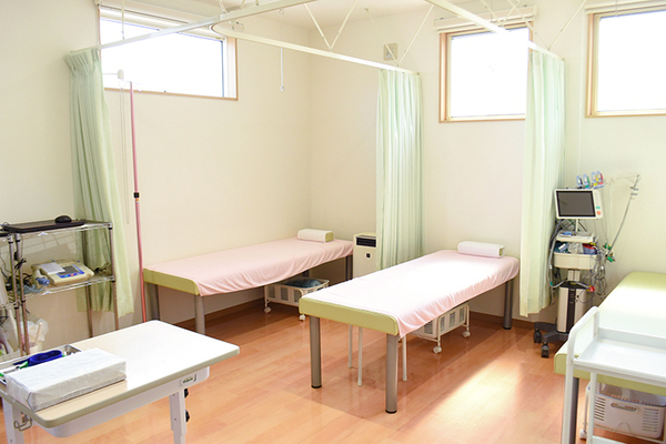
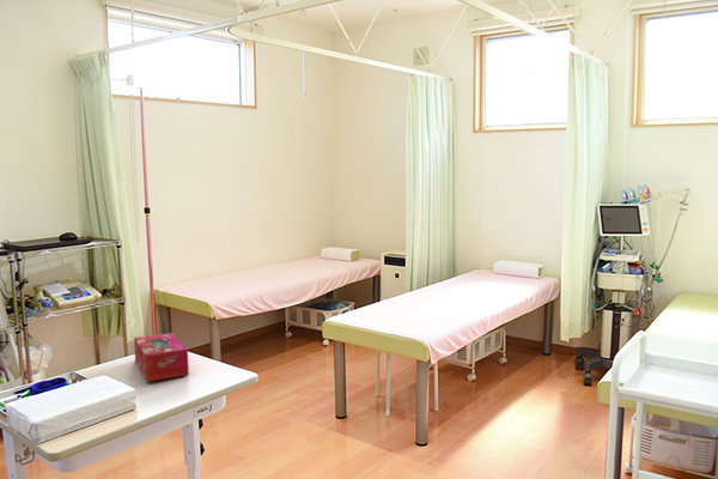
+ tissue box [133,332,190,383]
